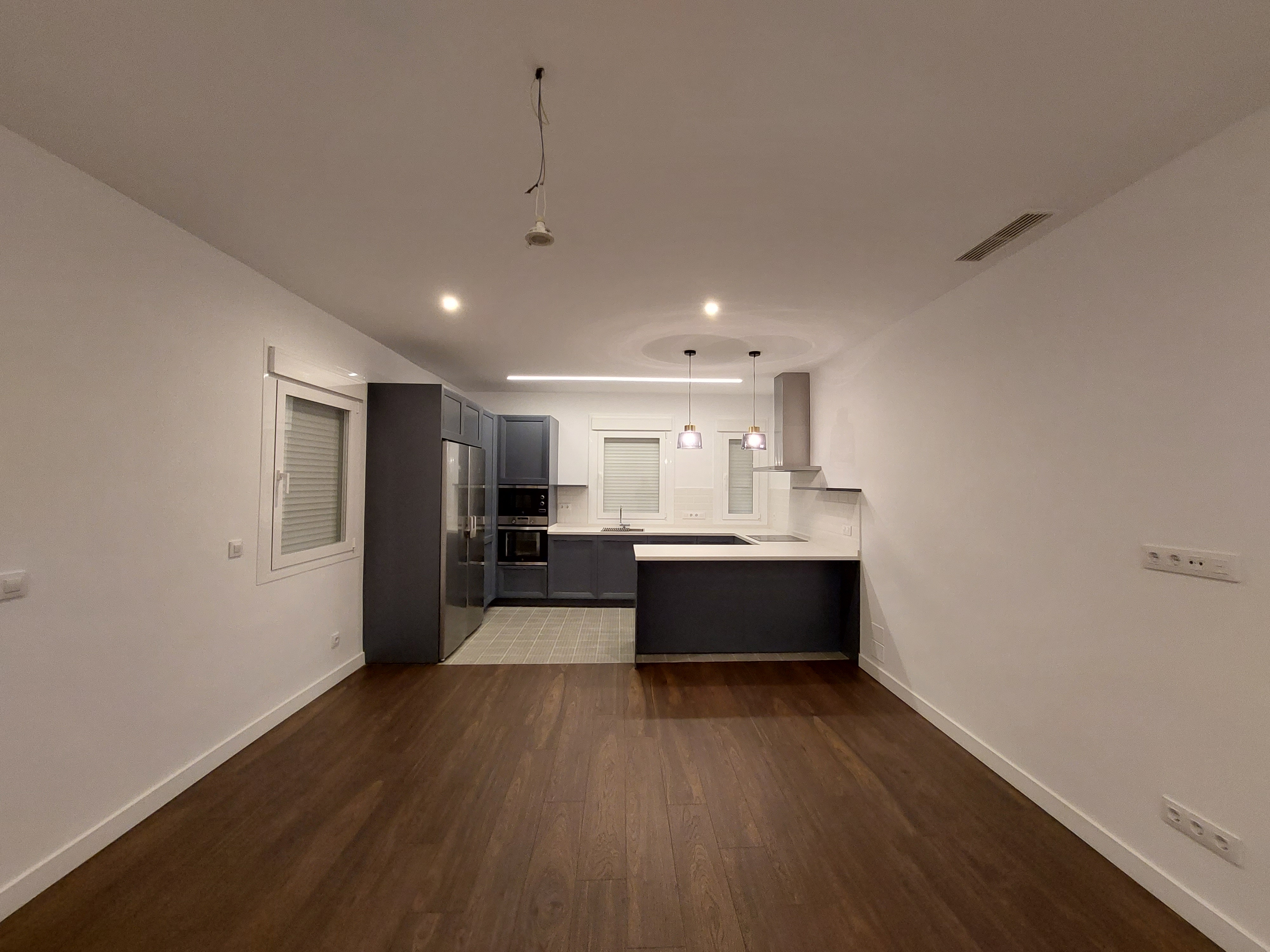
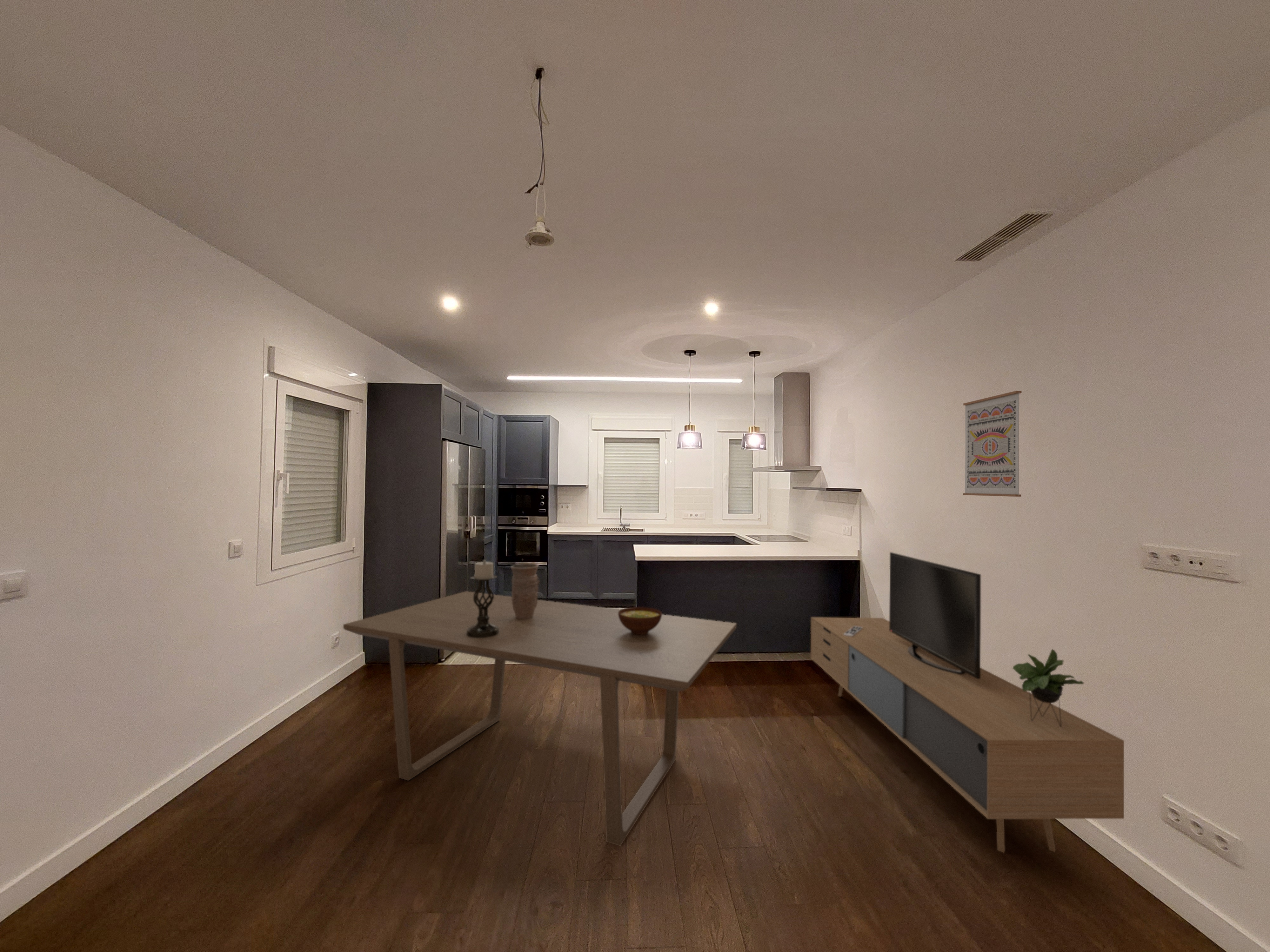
+ bowl [618,607,662,634]
+ vase [511,563,540,619]
+ candle holder [466,560,499,638]
+ dining table [343,591,737,846]
+ wall art [963,390,1022,497]
+ media console [810,552,1125,853]
